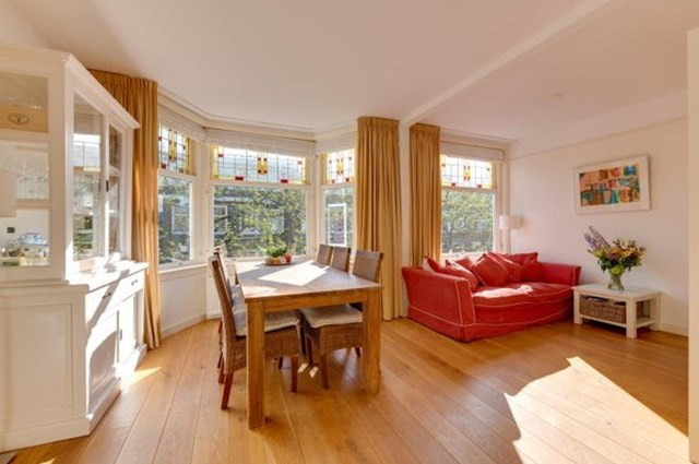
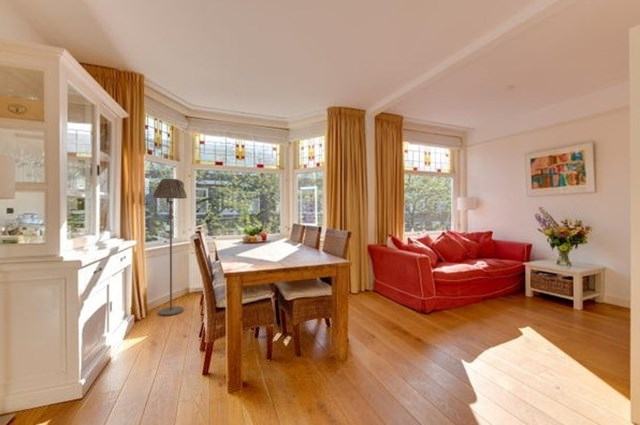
+ floor lamp [153,177,188,317]
